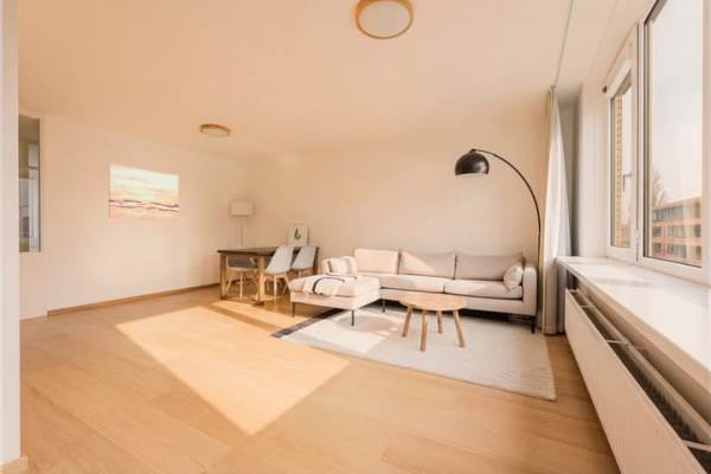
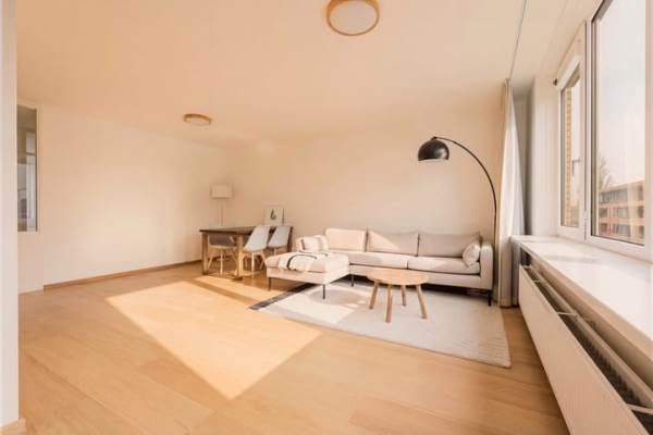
- wall art [108,162,179,222]
